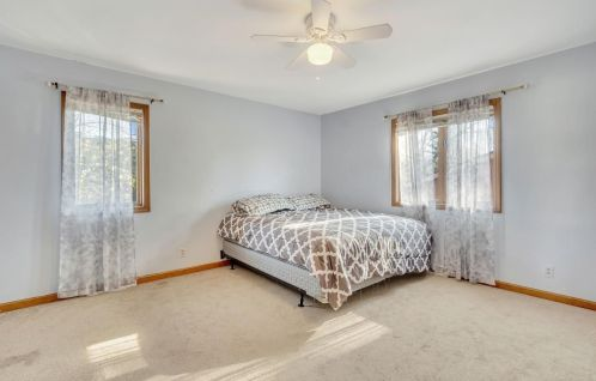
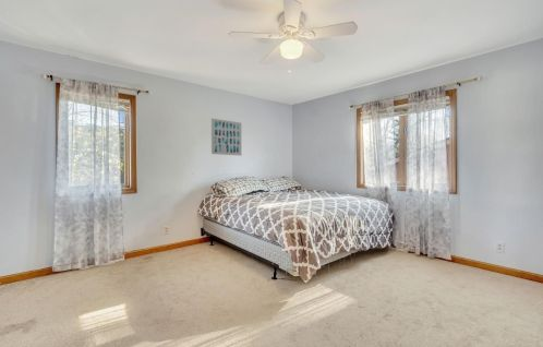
+ wall art [210,118,242,157]
